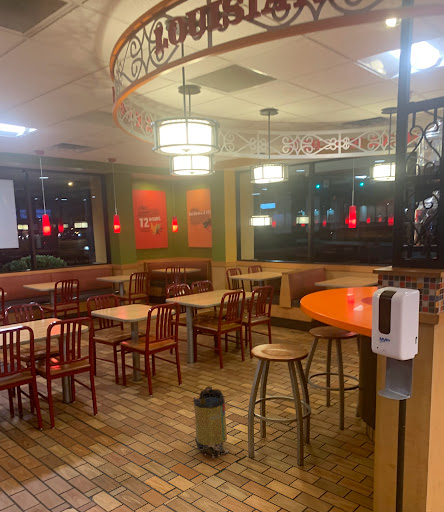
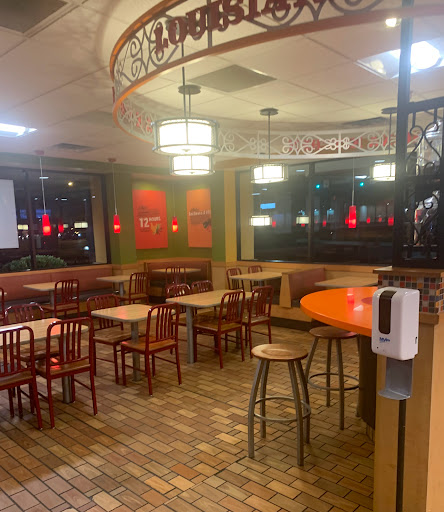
- trash can [192,386,232,459]
